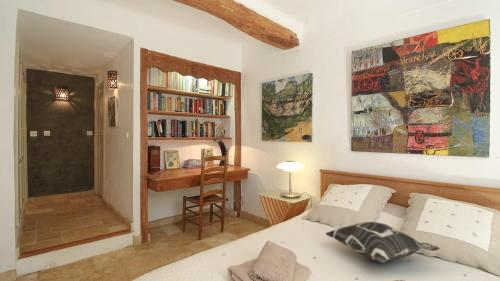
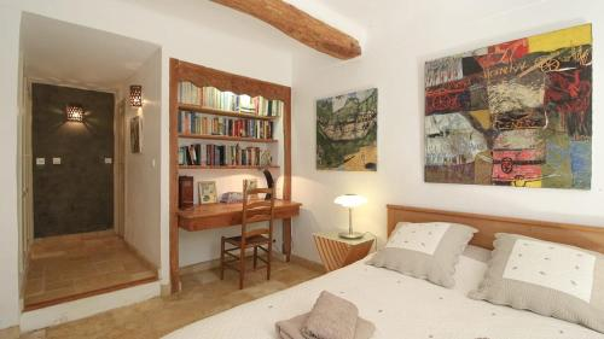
- decorative pillow [324,221,441,264]
